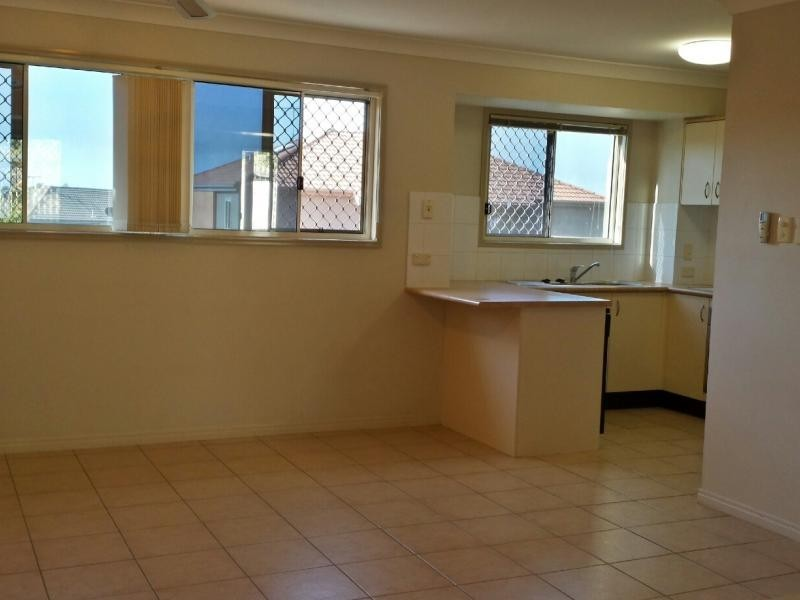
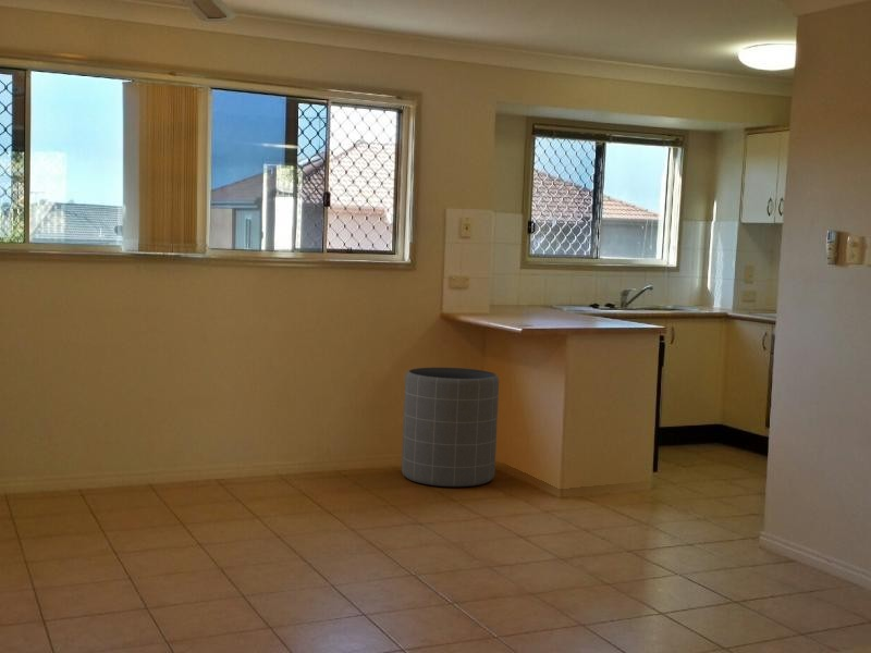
+ trash can [401,367,500,488]
